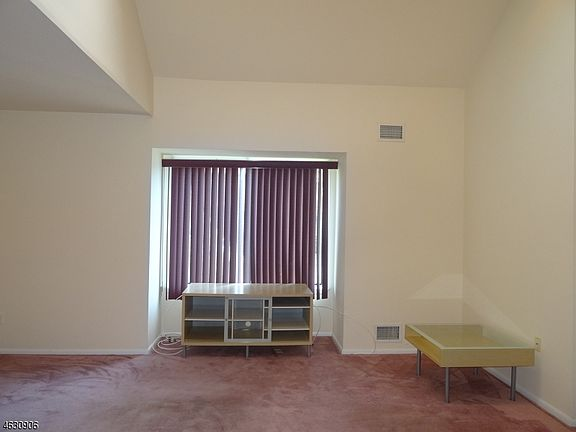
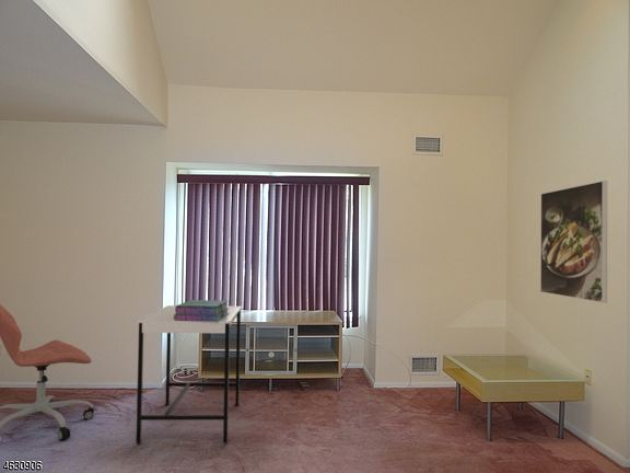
+ office chair [0,303,95,441]
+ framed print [539,180,608,303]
+ desk [136,304,243,446]
+ stack of books [174,299,229,322]
